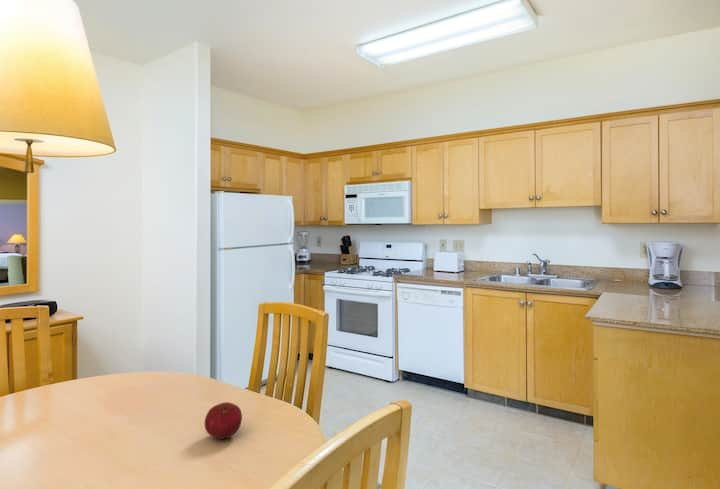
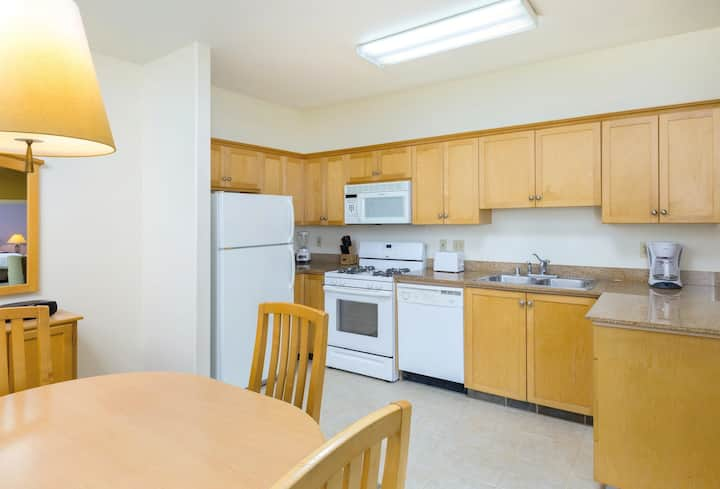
- fruit [204,401,243,440]
